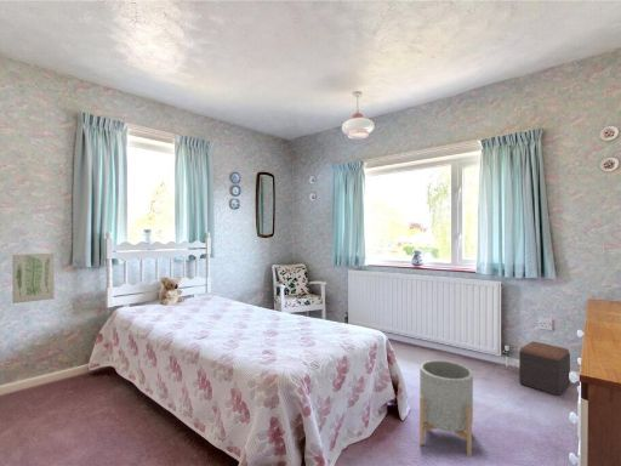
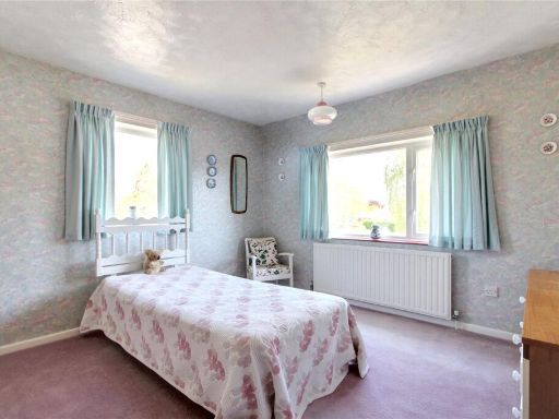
- wall art [11,252,56,305]
- footstool [518,340,571,397]
- planter [418,359,474,458]
